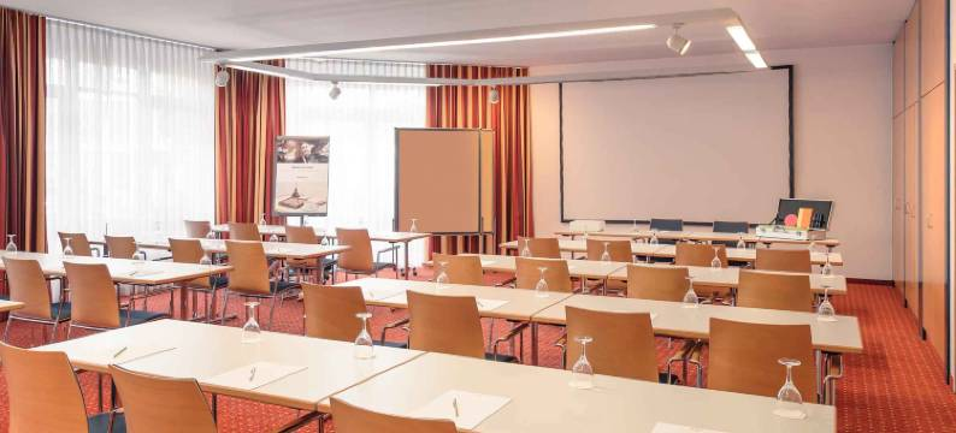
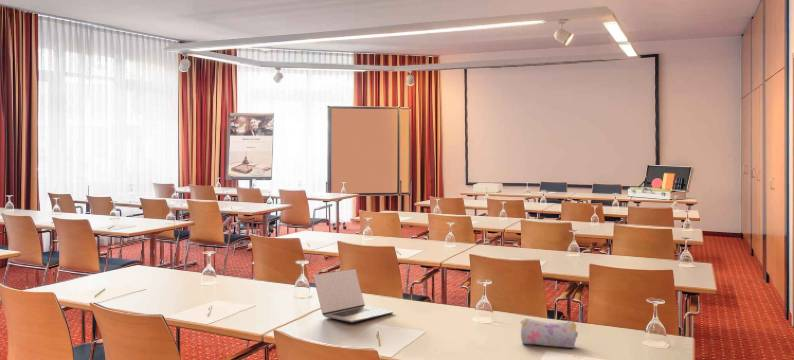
+ laptop [312,268,394,324]
+ pencil case [520,317,579,349]
